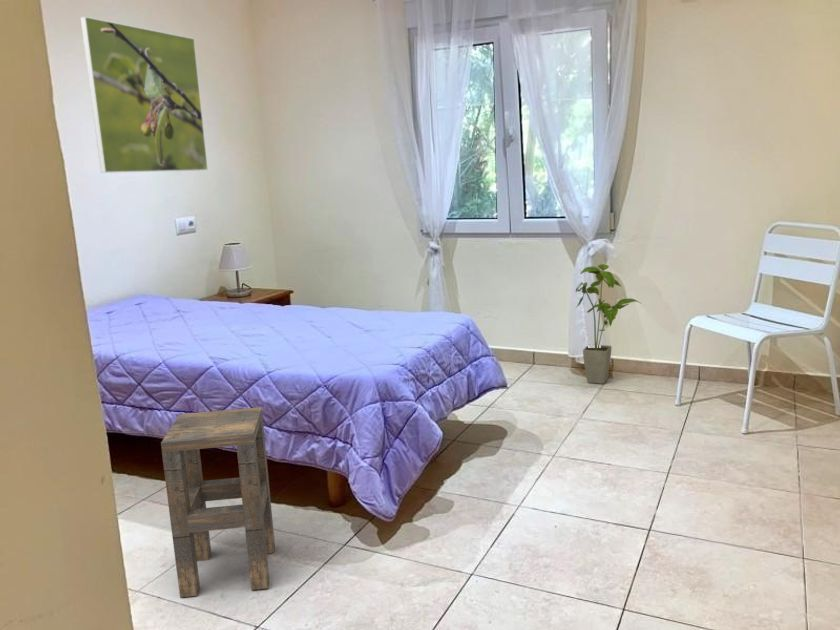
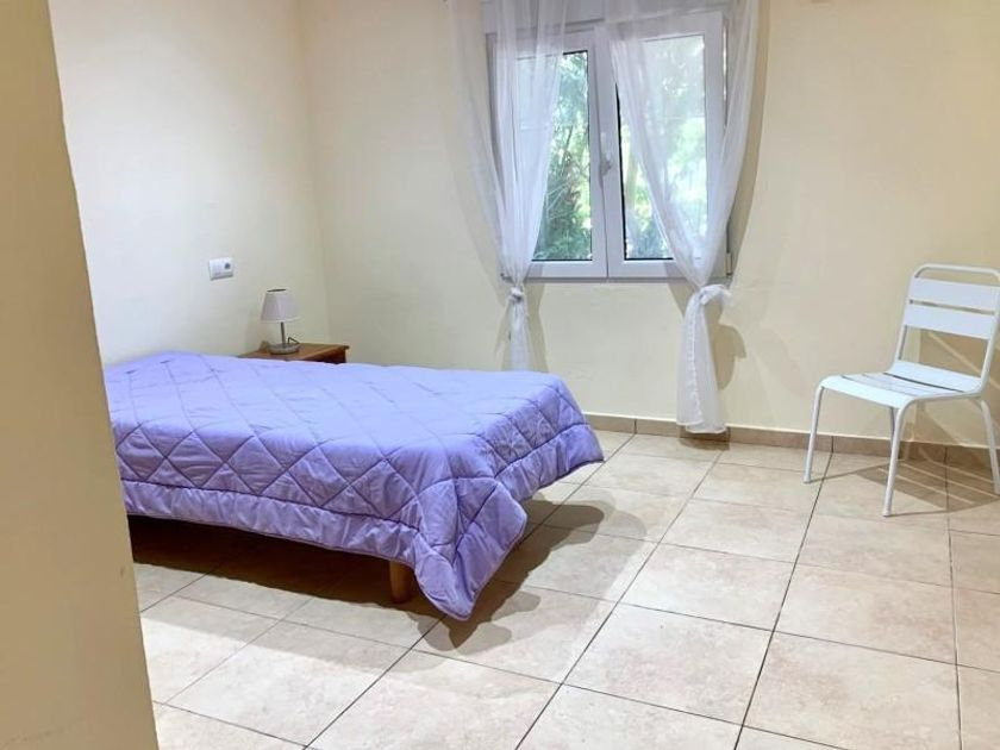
- house plant [575,263,641,385]
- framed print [79,15,209,174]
- side table [160,406,276,598]
